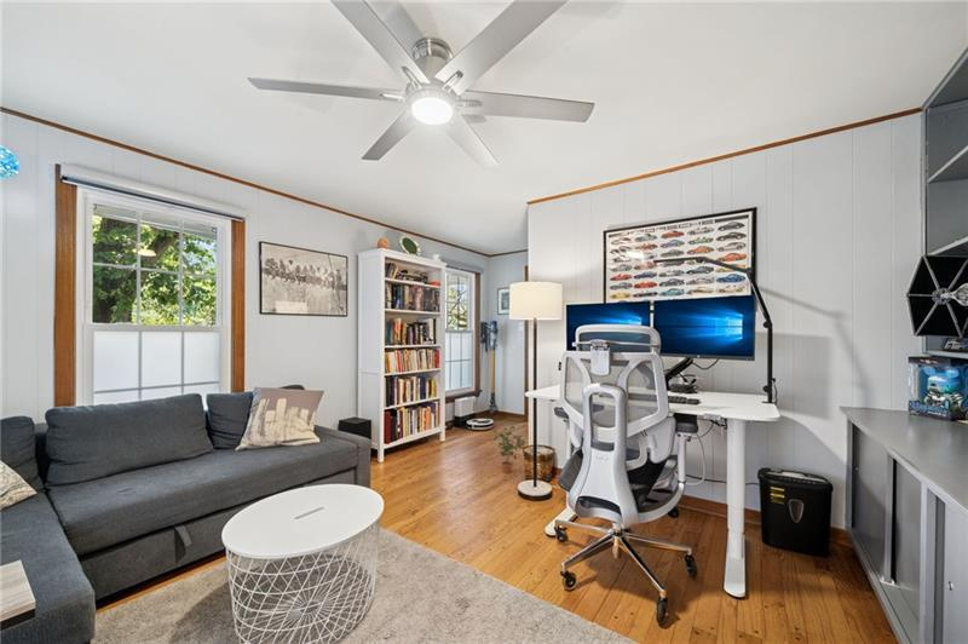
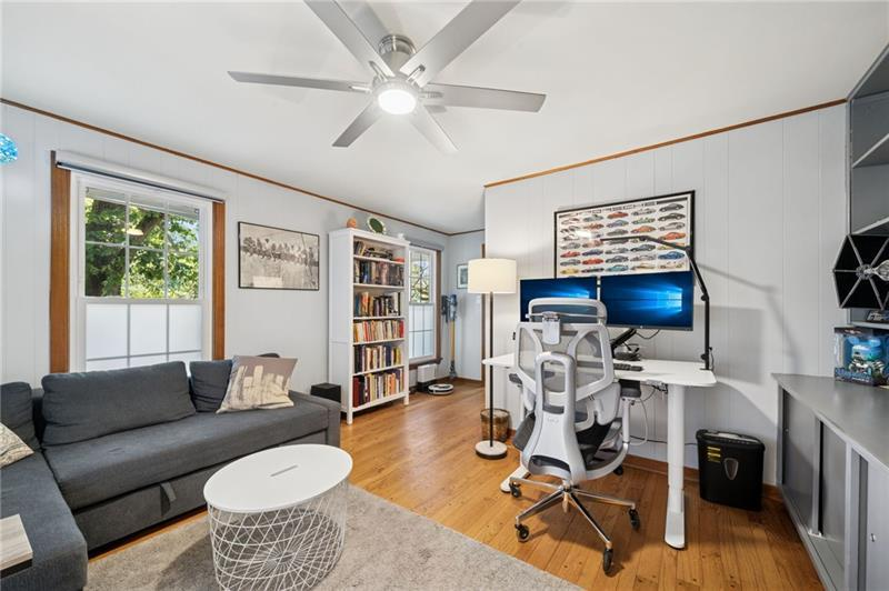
- potted plant [491,424,528,475]
